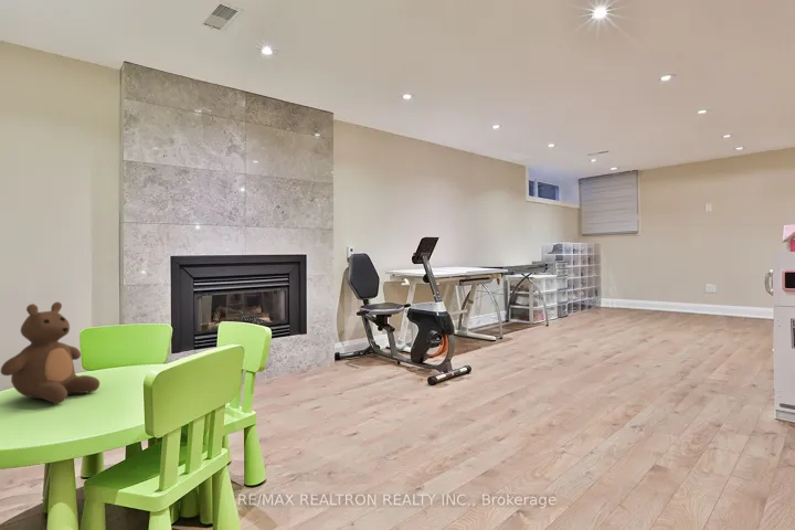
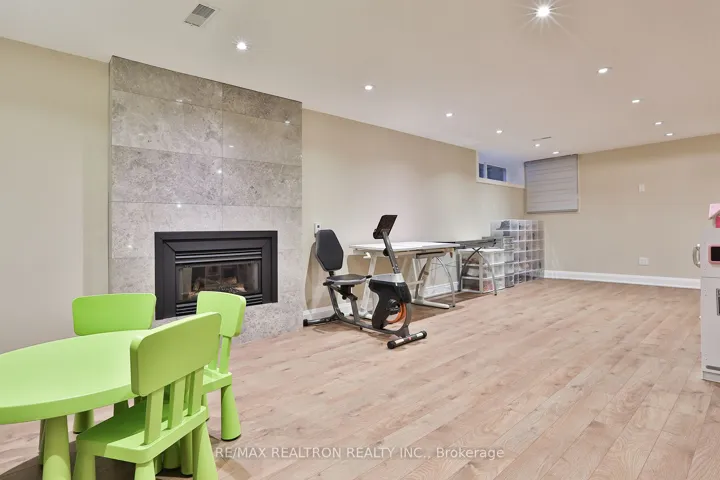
- teddy bear [0,300,100,404]
